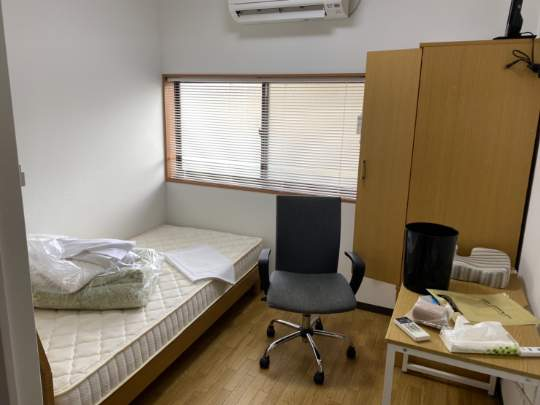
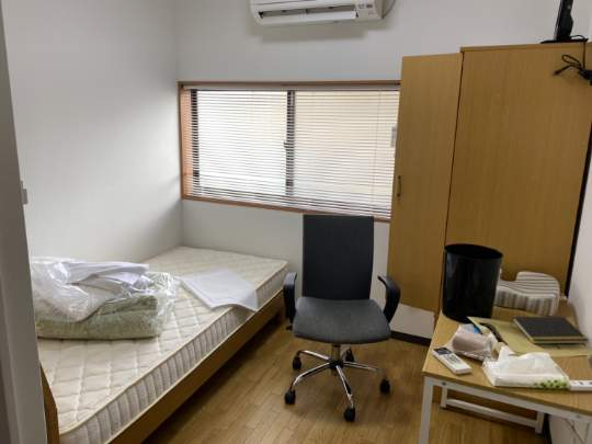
+ notepad [509,316,590,345]
